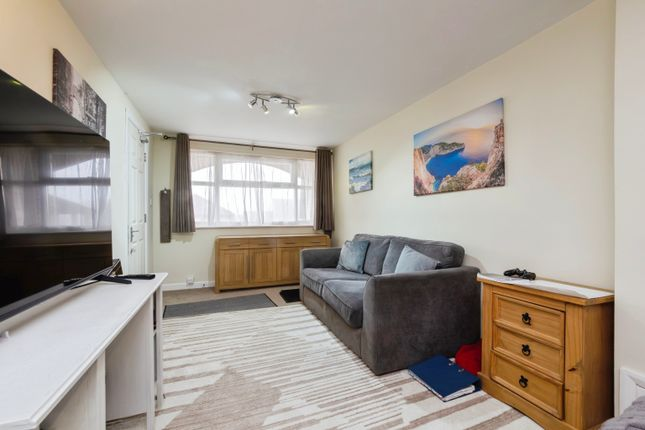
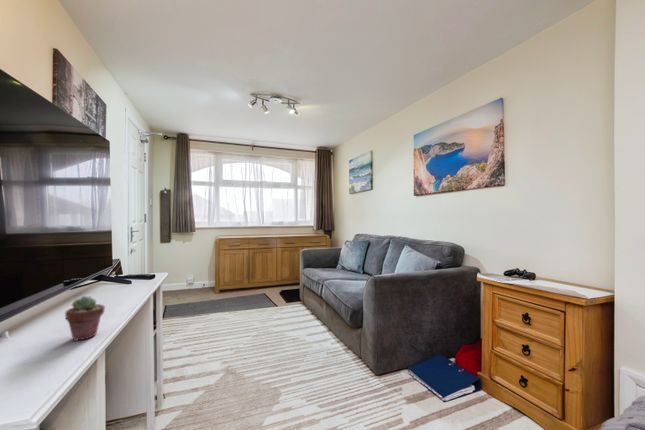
+ potted succulent [64,295,106,342]
